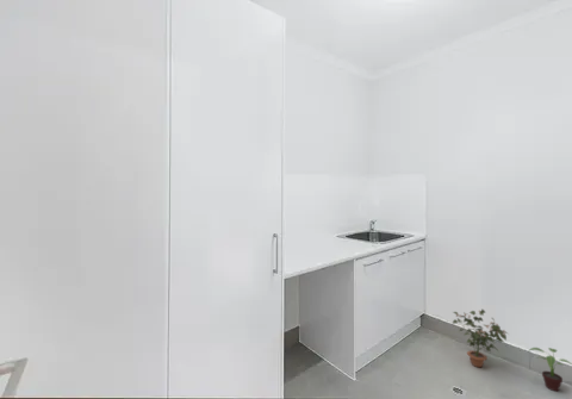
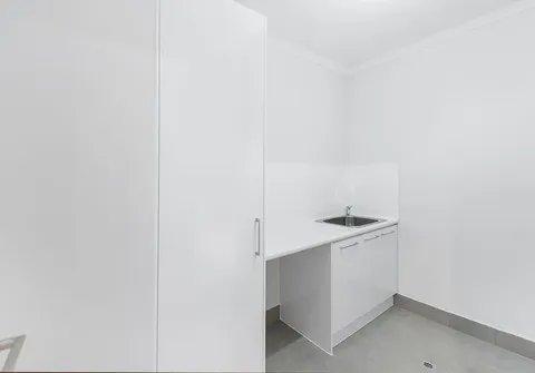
- potted plant [450,308,509,368]
- potted plant [527,347,572,392]
